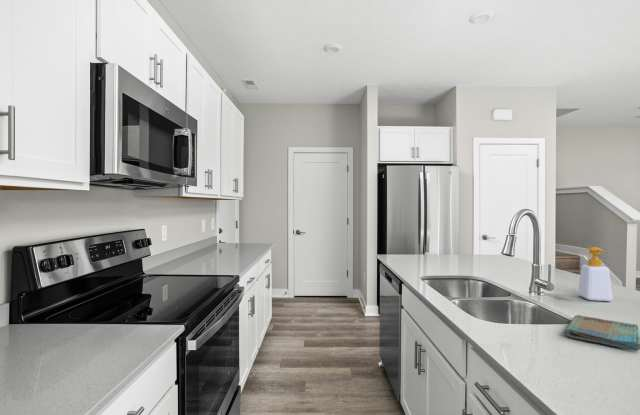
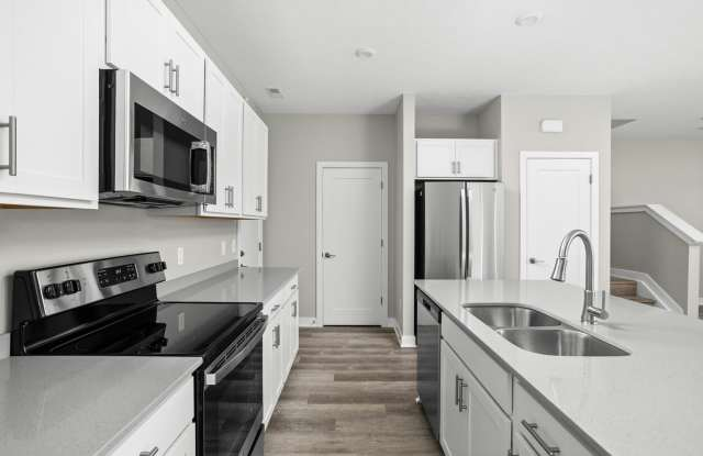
- dish towel [564,314,640,352]
- soap bottle [577,246,614,302]
